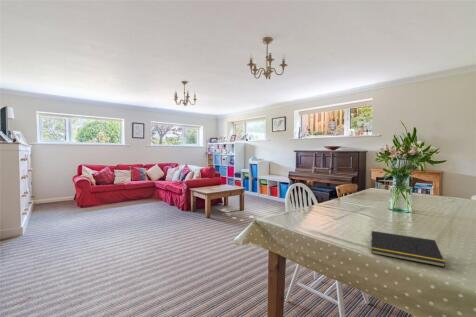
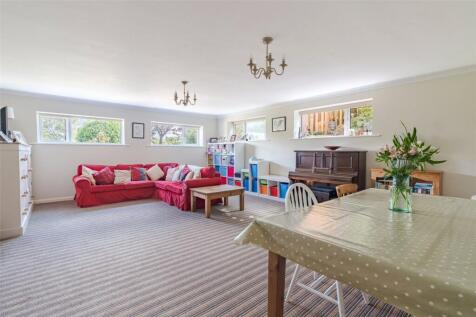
- notepad [369,230,446,268]
